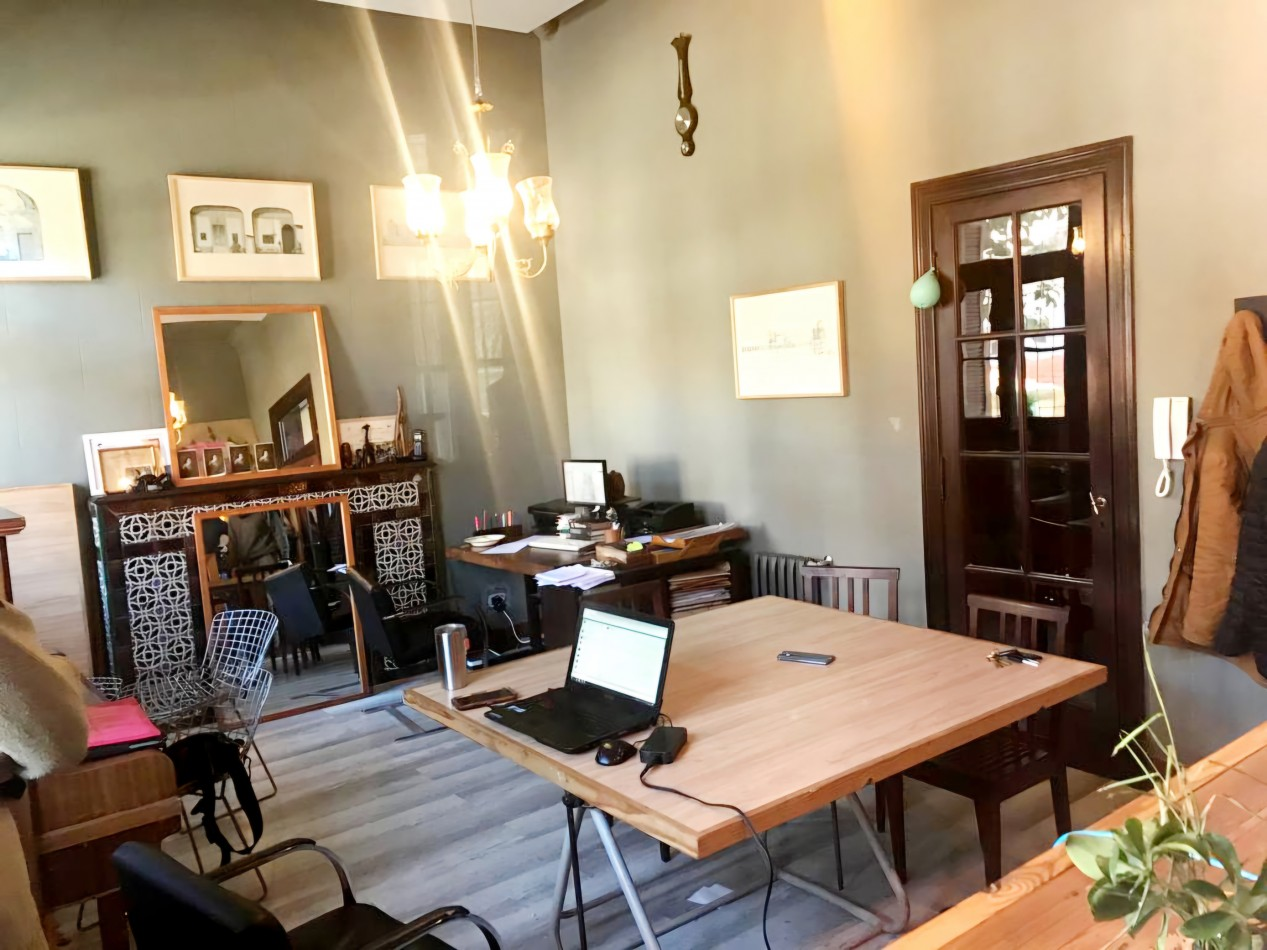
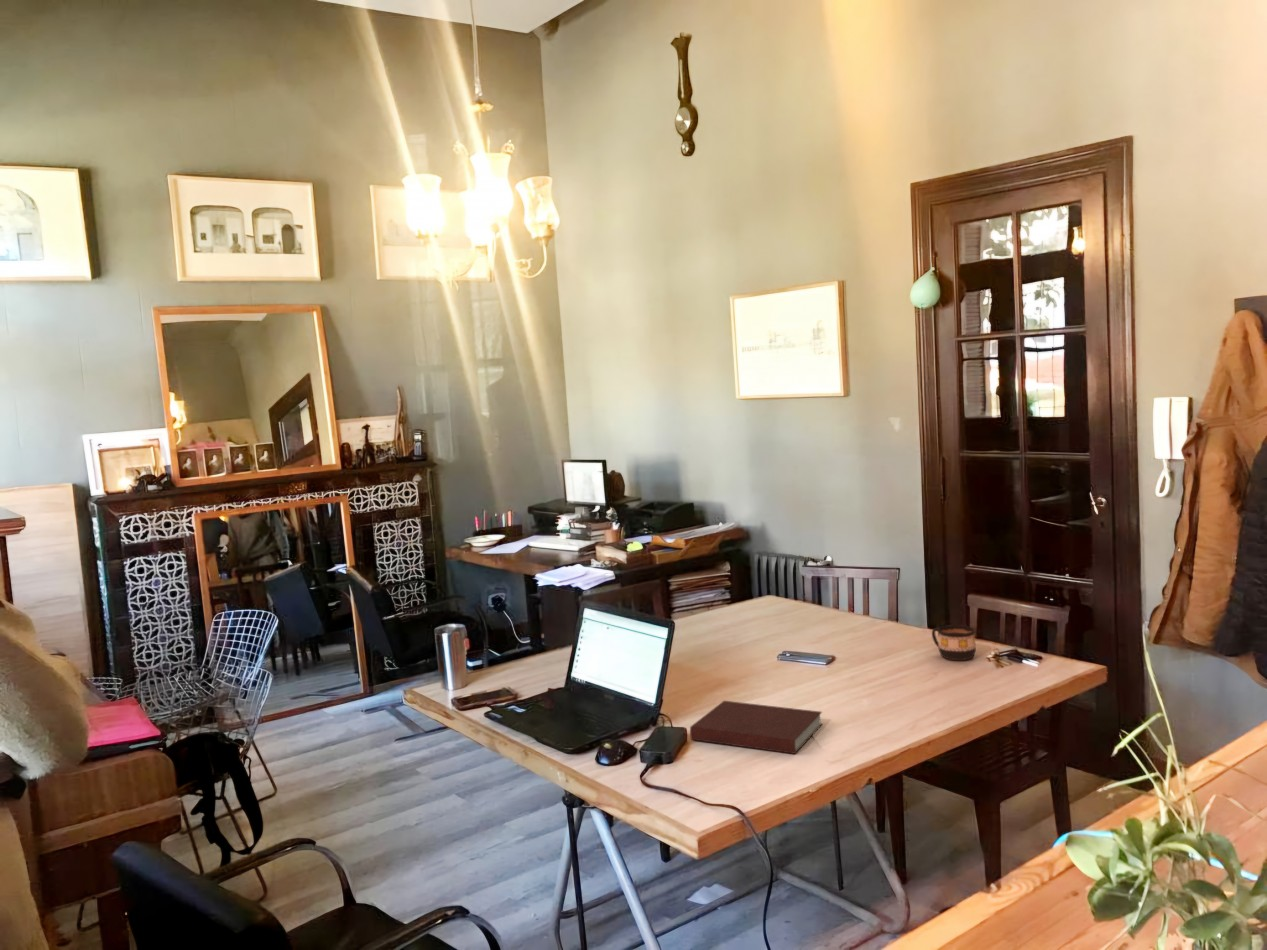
+ cup [931,624,977,661]
+ notebook [689,700,824,755]
